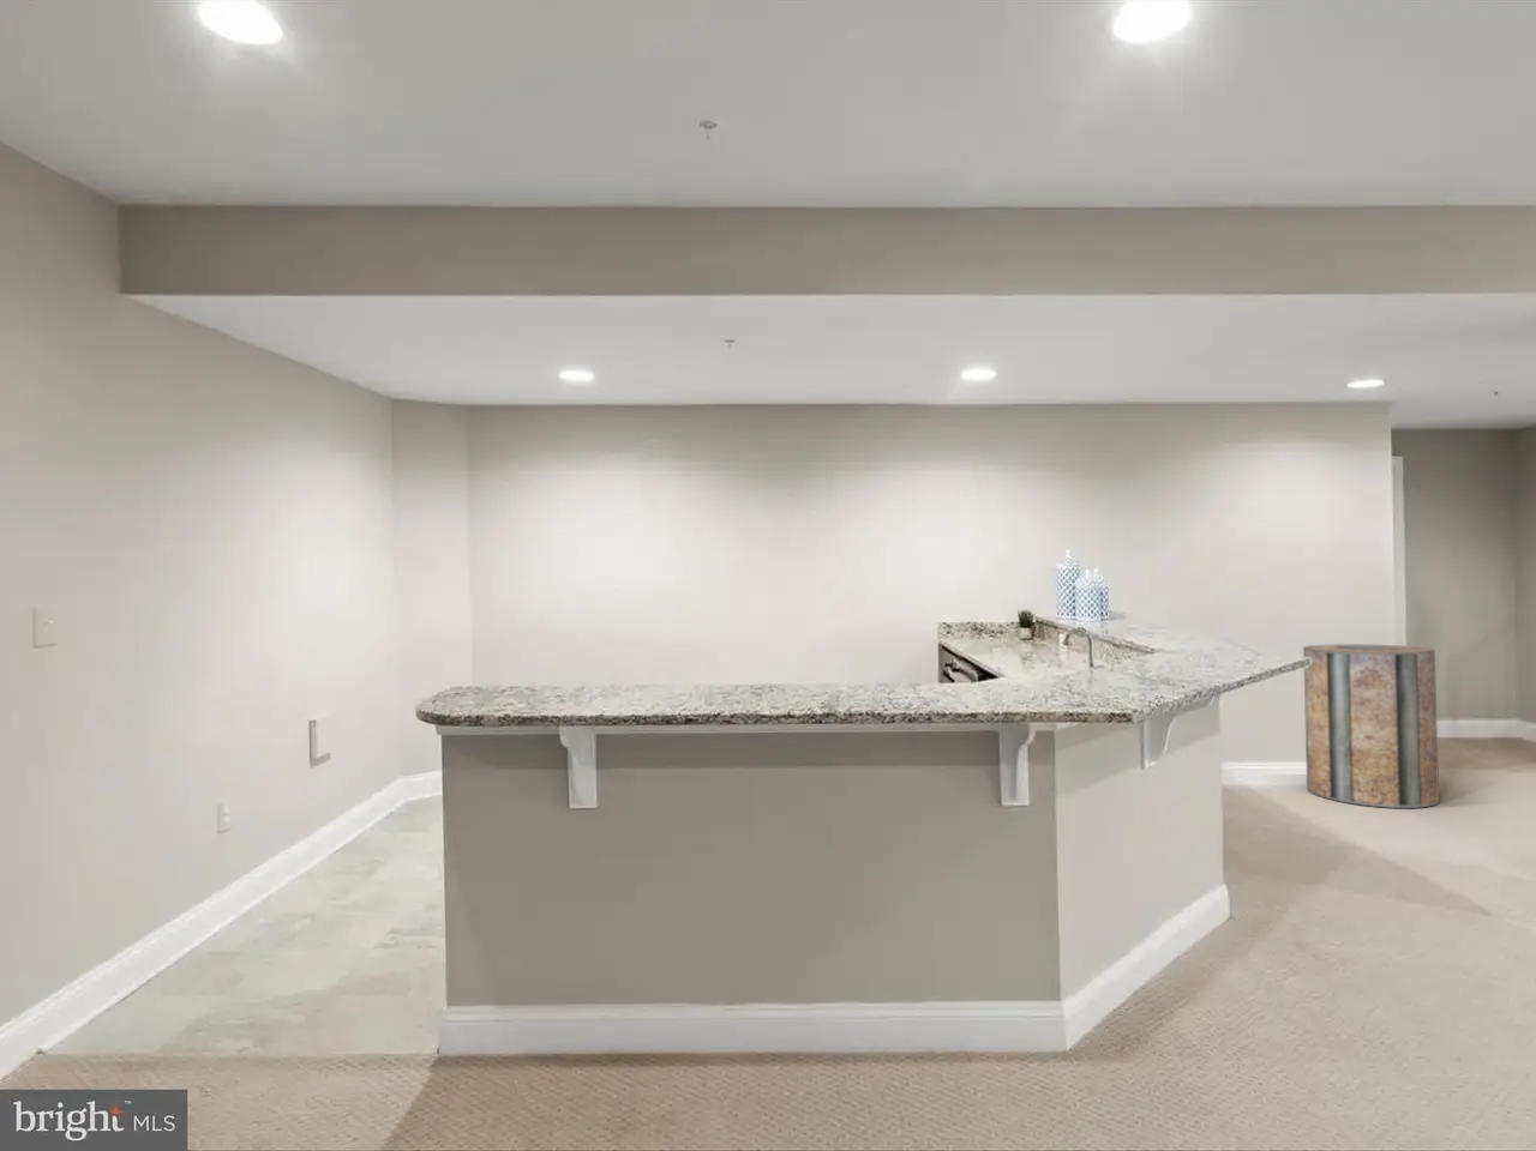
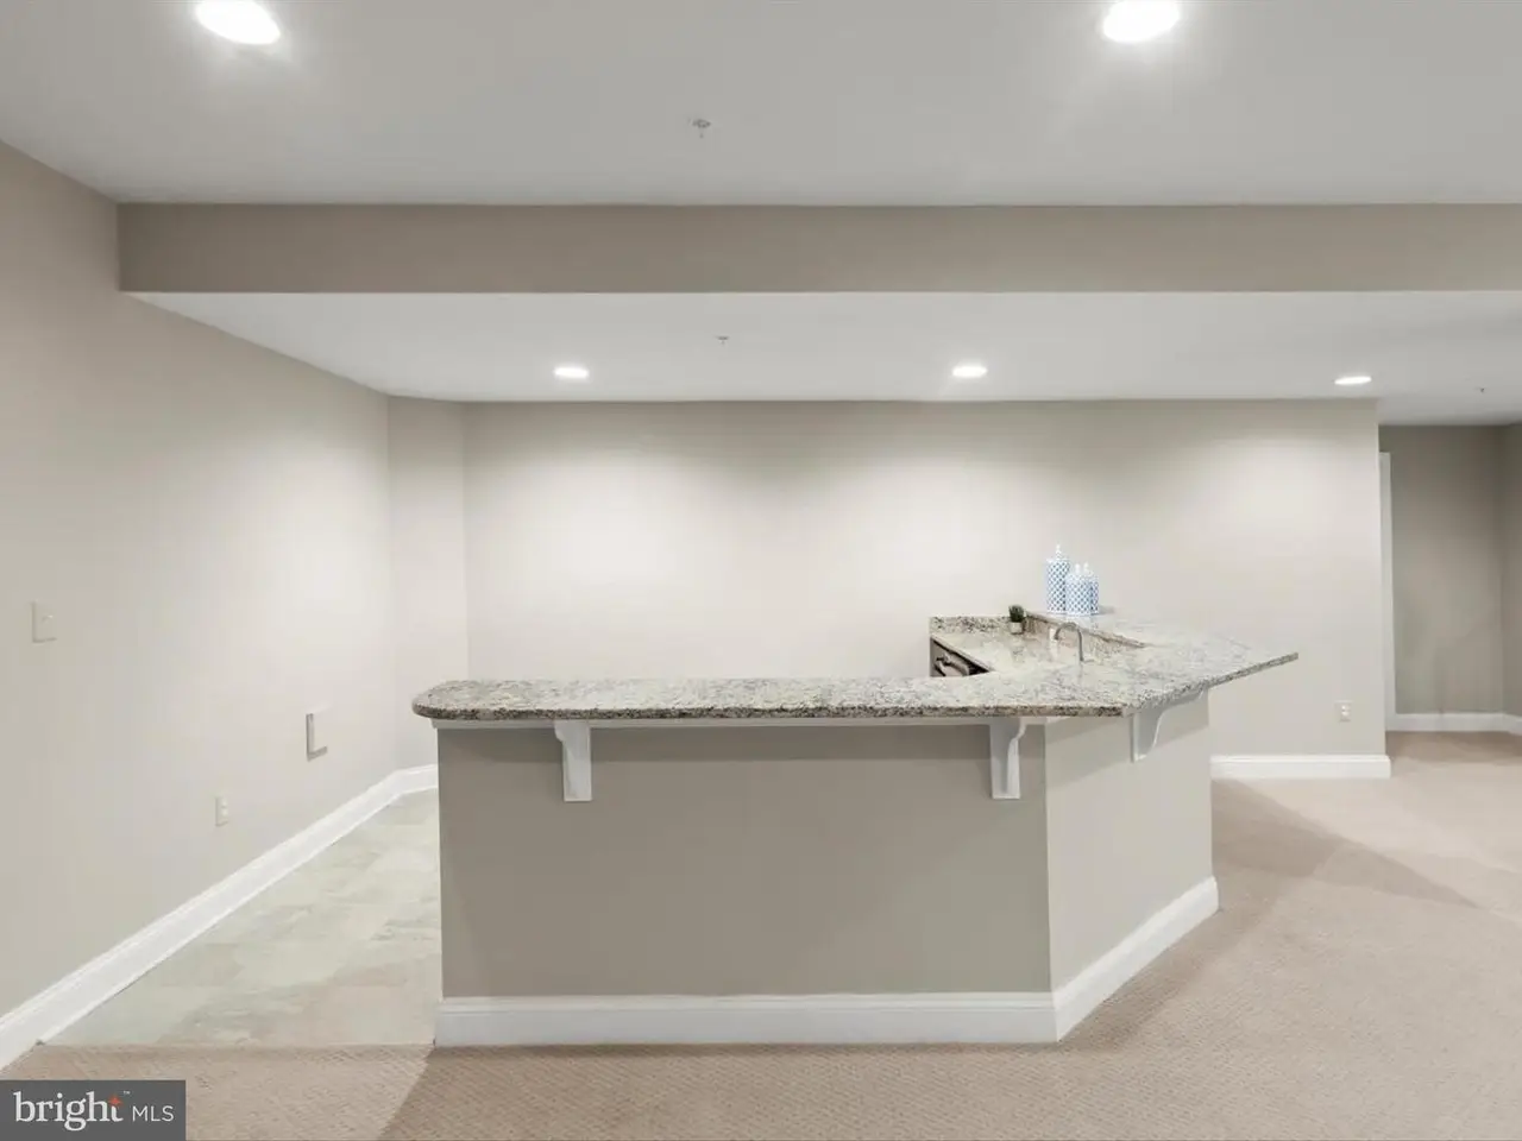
- trash can [1303,643,1440,809]
